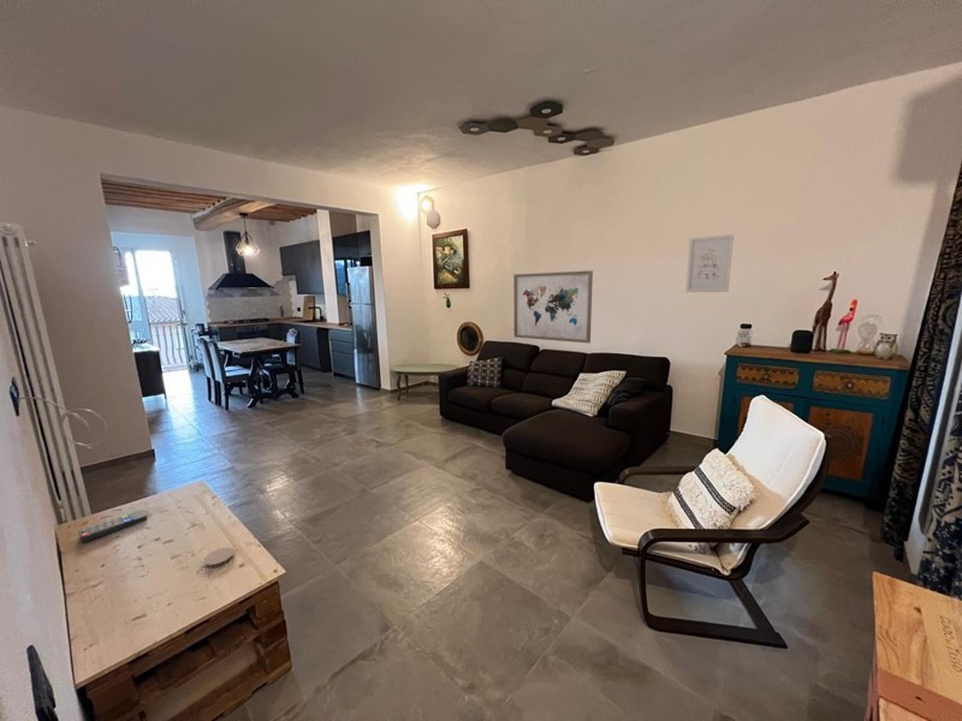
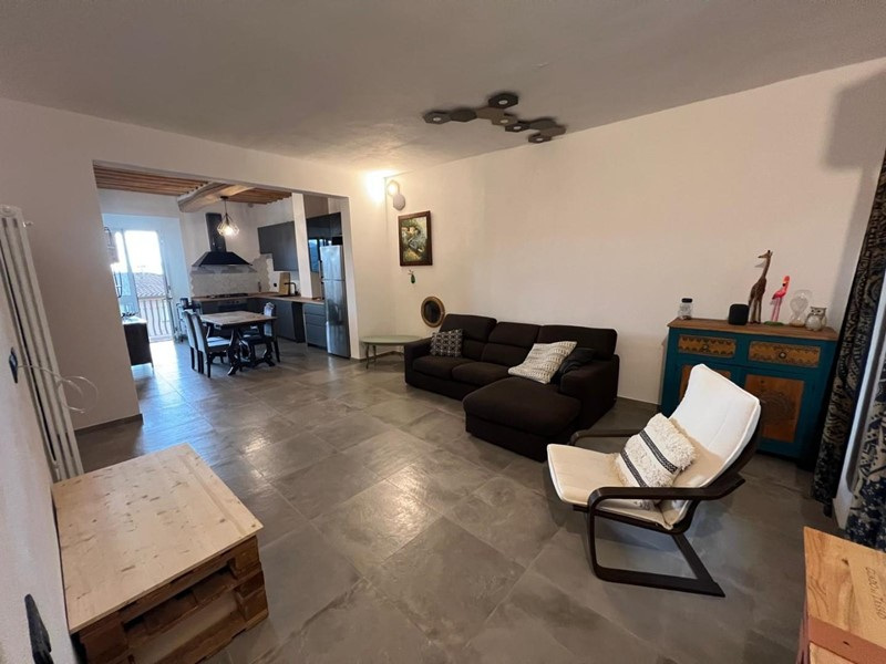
- coaster [202,547,236,570]
- wall art [512,269,594,345]
- remote control [78,508,148,543]
- wall art [684,233,735,293]
